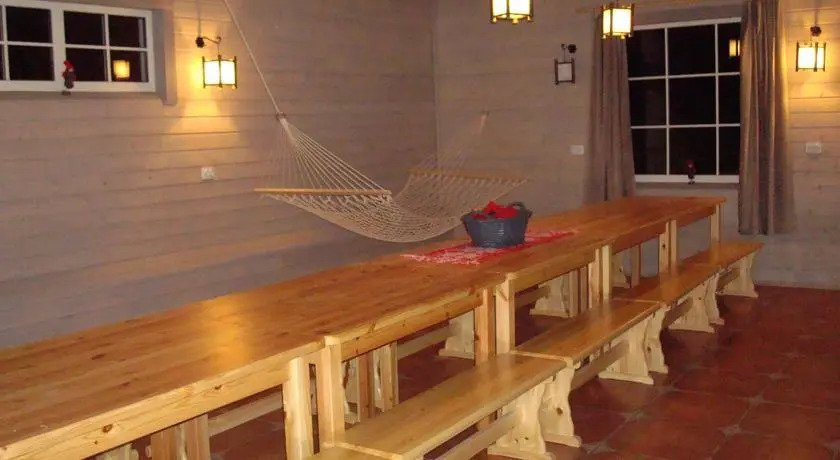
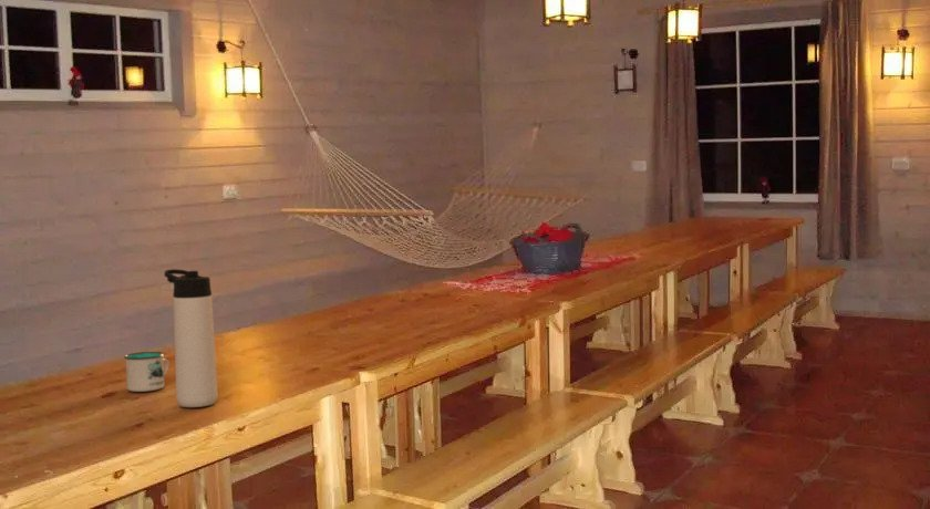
+ mug [123,351,170,393]
+ thermos bottle [164,268,218,408]
